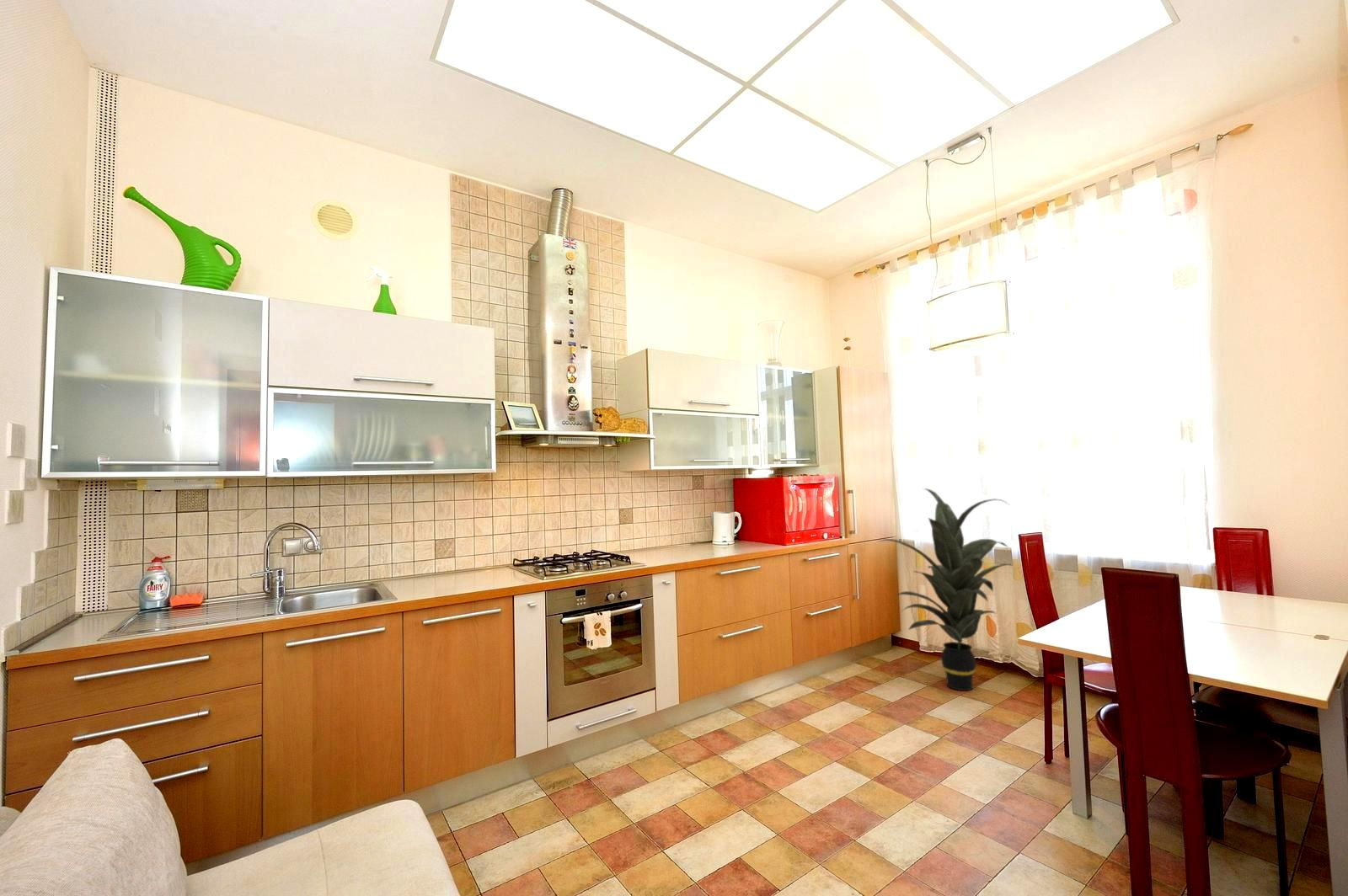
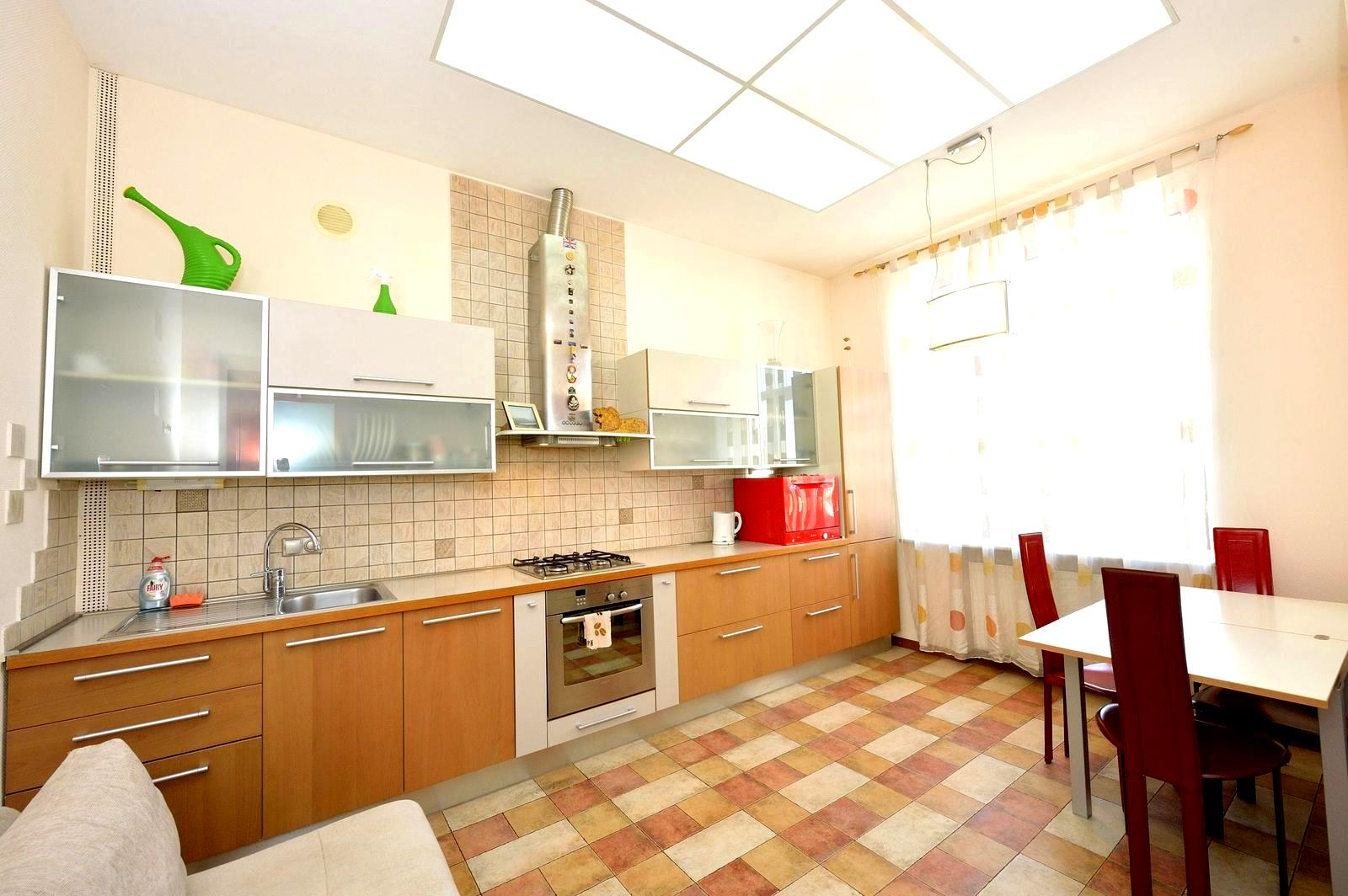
- indoor plant [876,488,1010,691]
